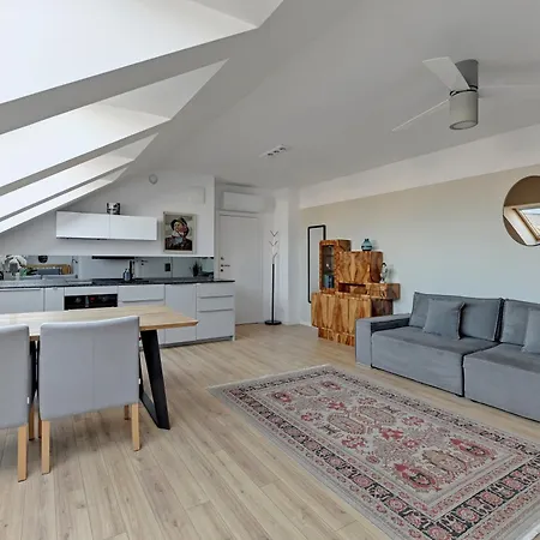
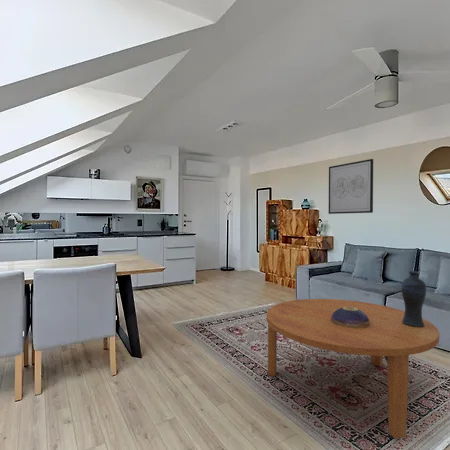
+ wall art [328,158,374,215]
+ vase [401,270,427,327]
+ decorative bowl [330,307,370,329]
+ coffee table [266,298,440,440]
